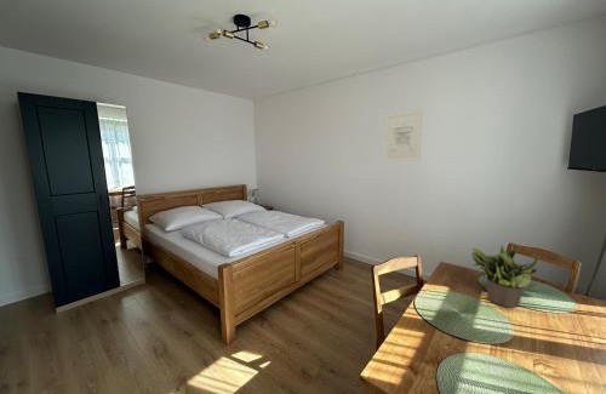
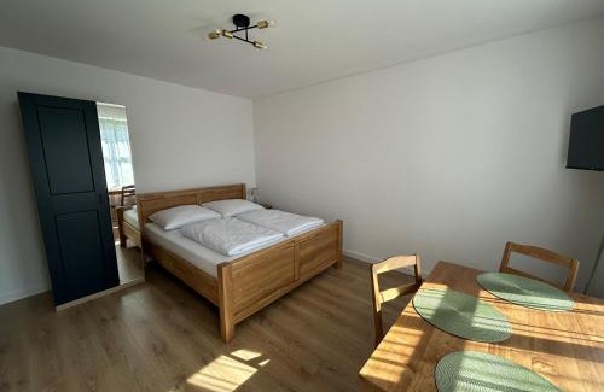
- potted plant [470,244,539,309]
- wall art [384,109,423,162]
